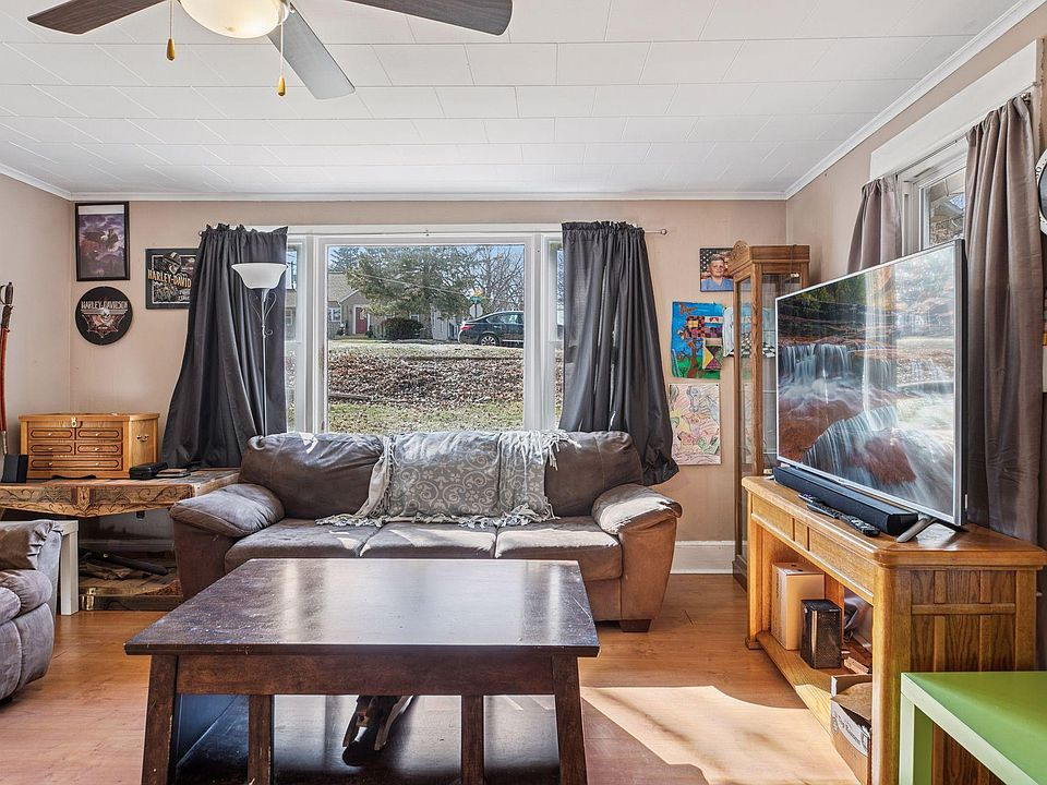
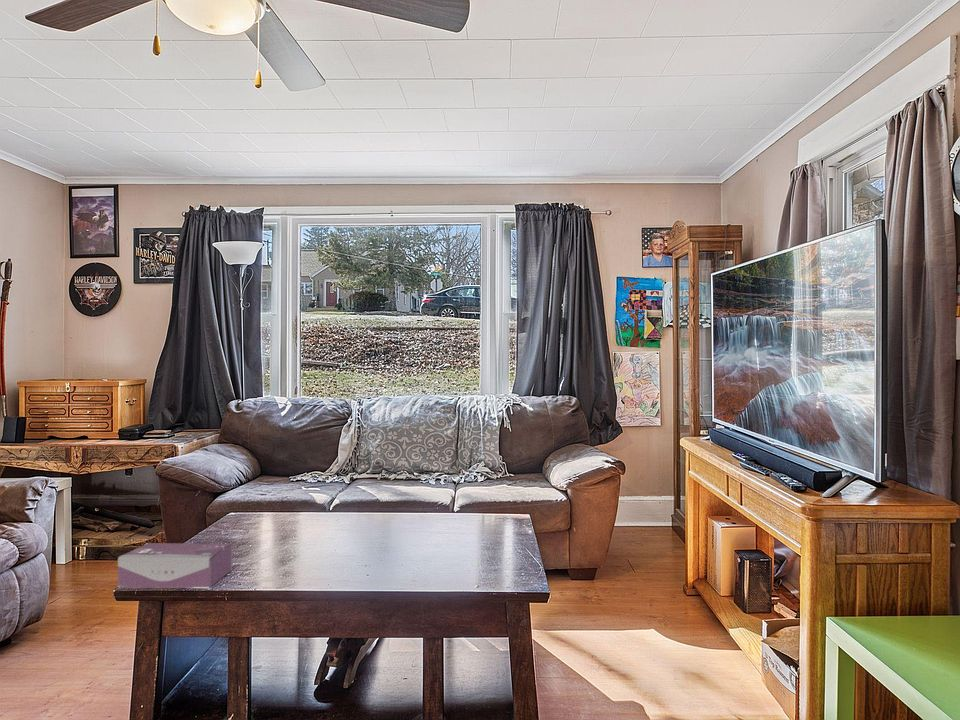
+ tissue box [117,542,233,589]
